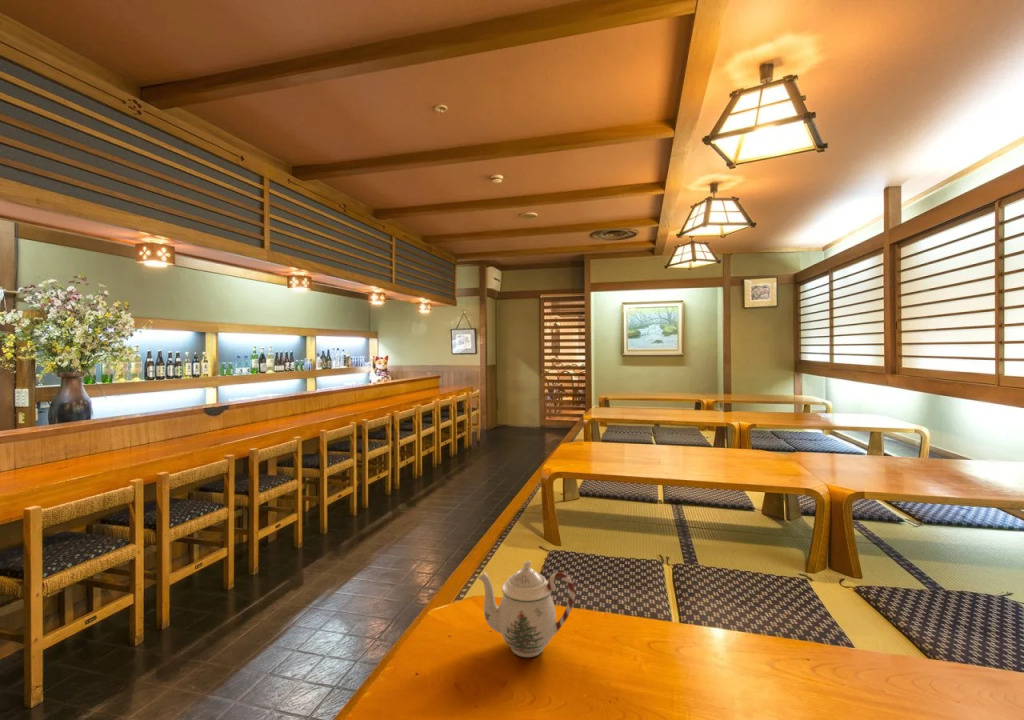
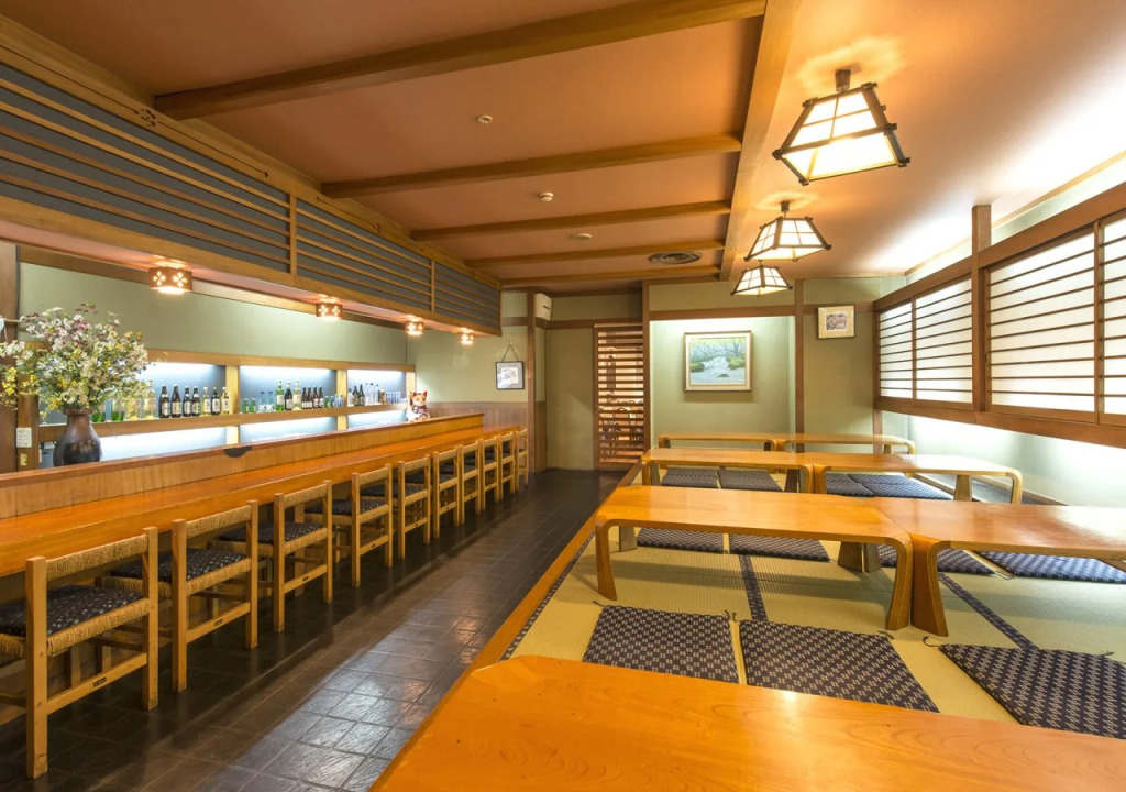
- teapot [477,560,576,658]
